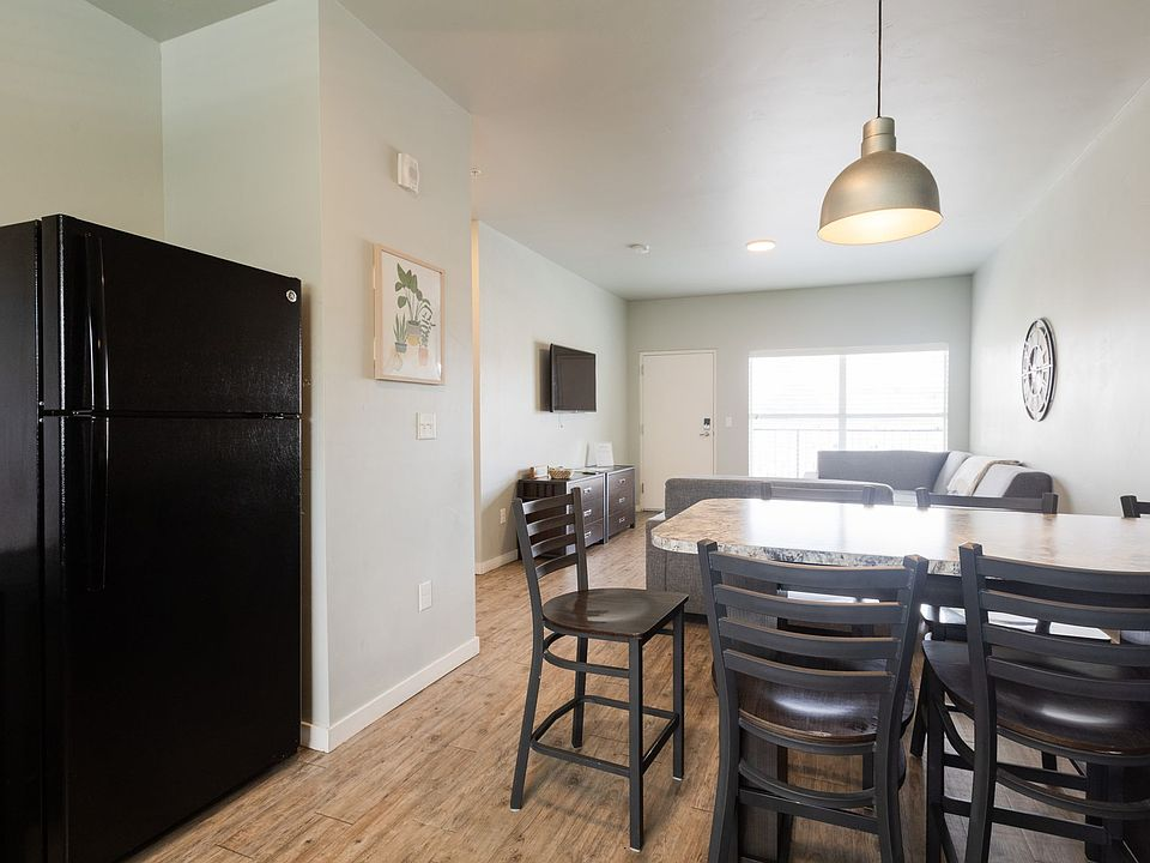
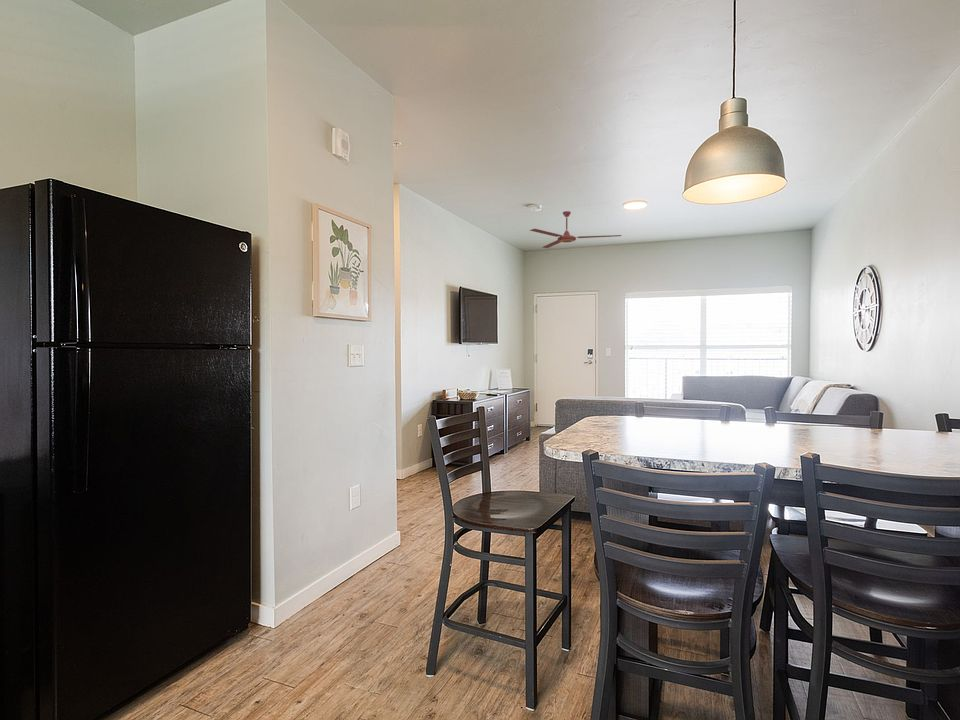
+ ceiling fan [529,210,622,249]
